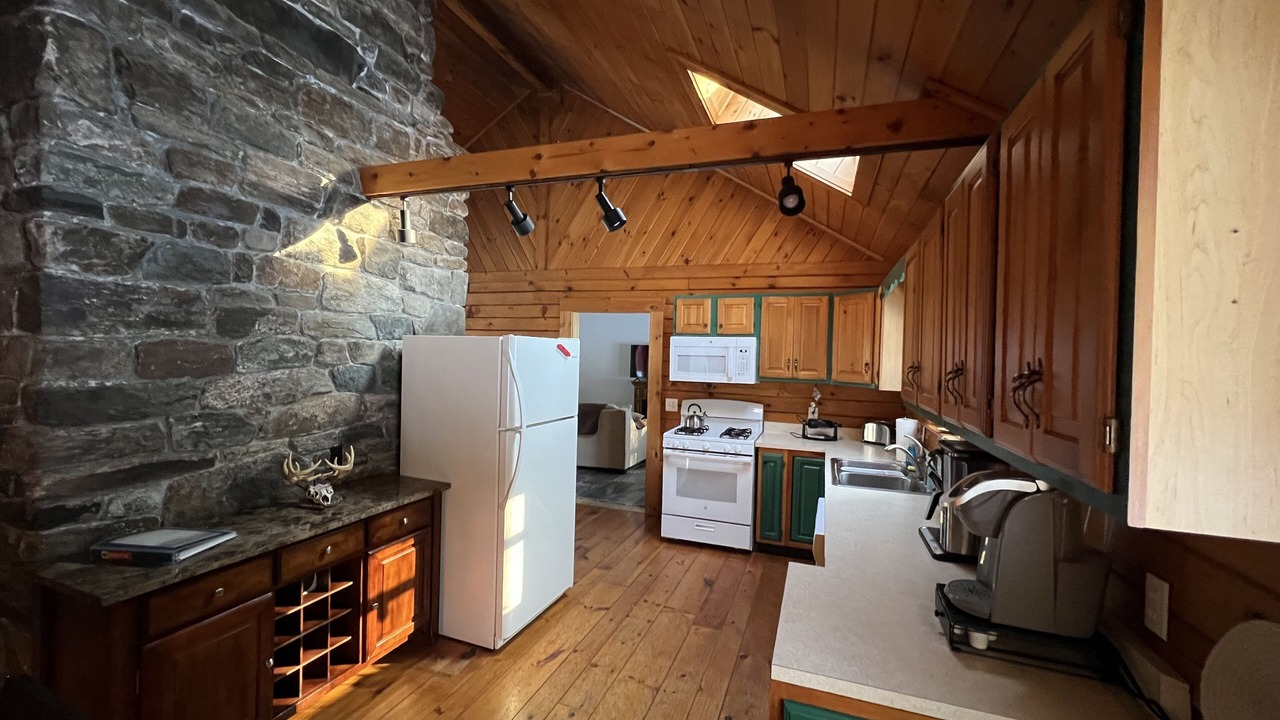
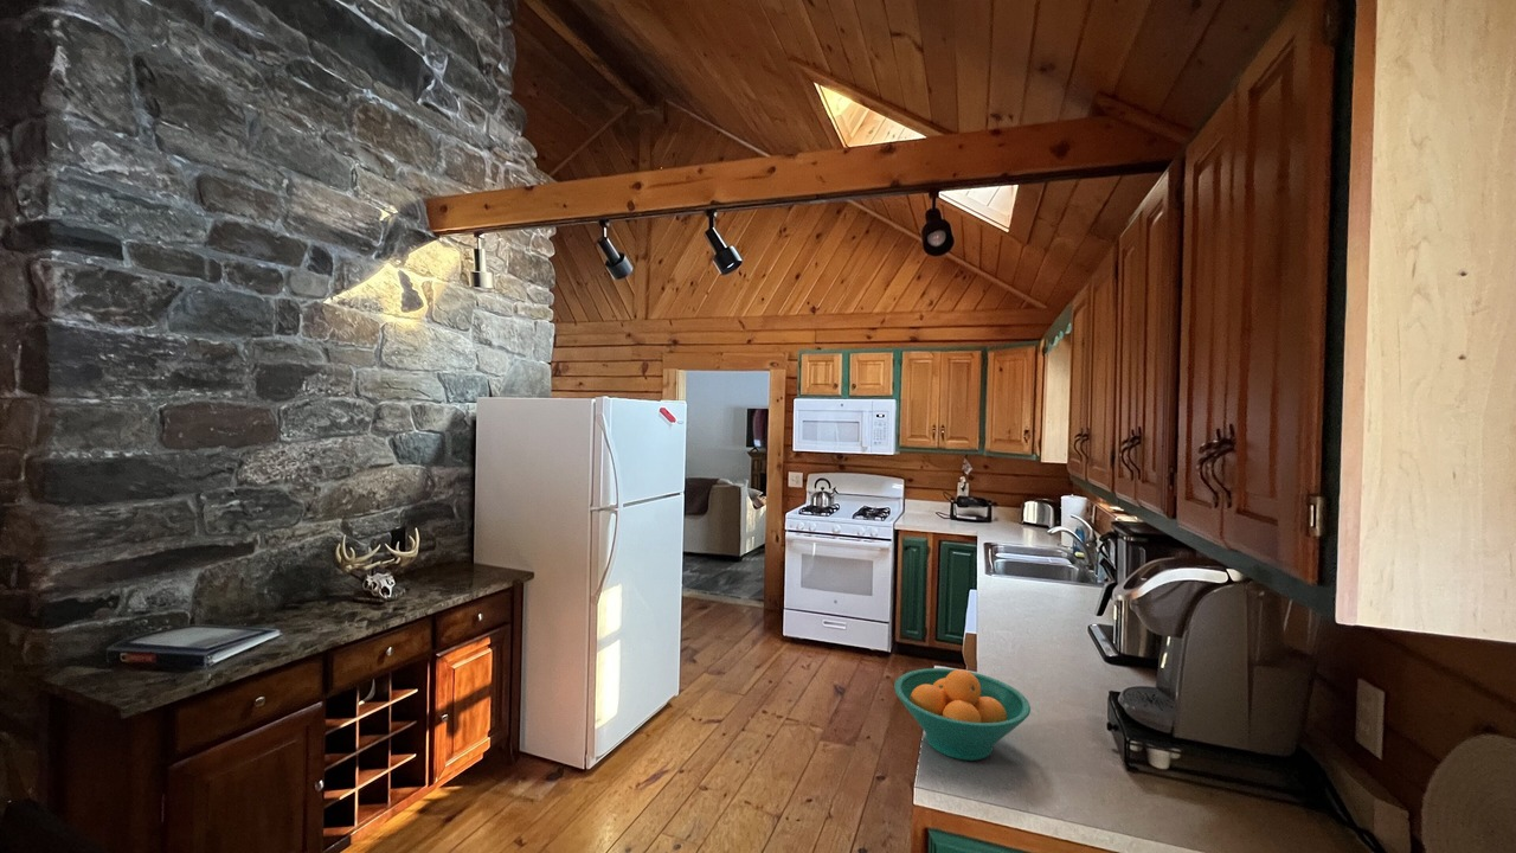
+ fruit bowl [893,667,1032,762]
